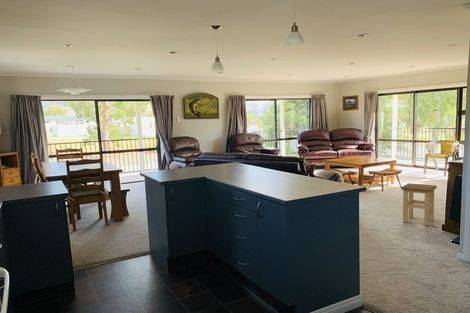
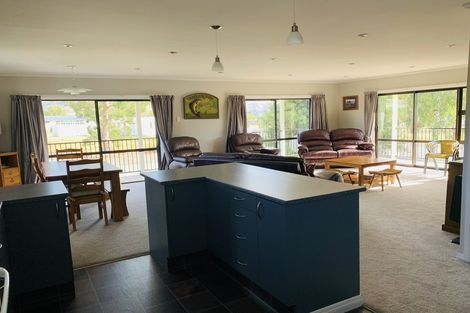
- stool [400,182,438,227]
